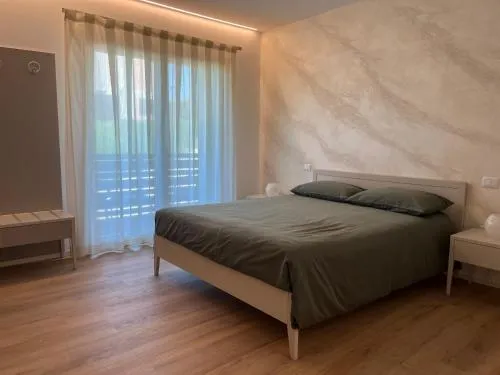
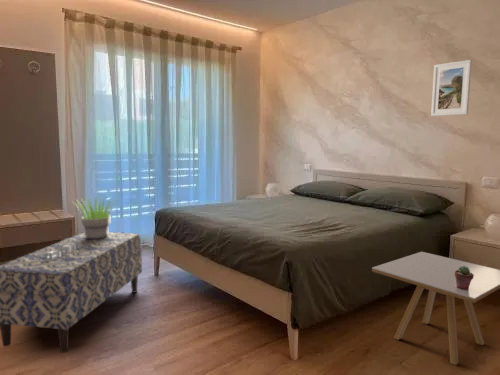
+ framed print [430,59,473,117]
+ skyscraper [46,241,82,260]
+ potted succulent [454,266,474,290]
+ bench [0,231,143,353]
+ side table [371,251,500,366]
+ potted plant [70,196,117,239]
